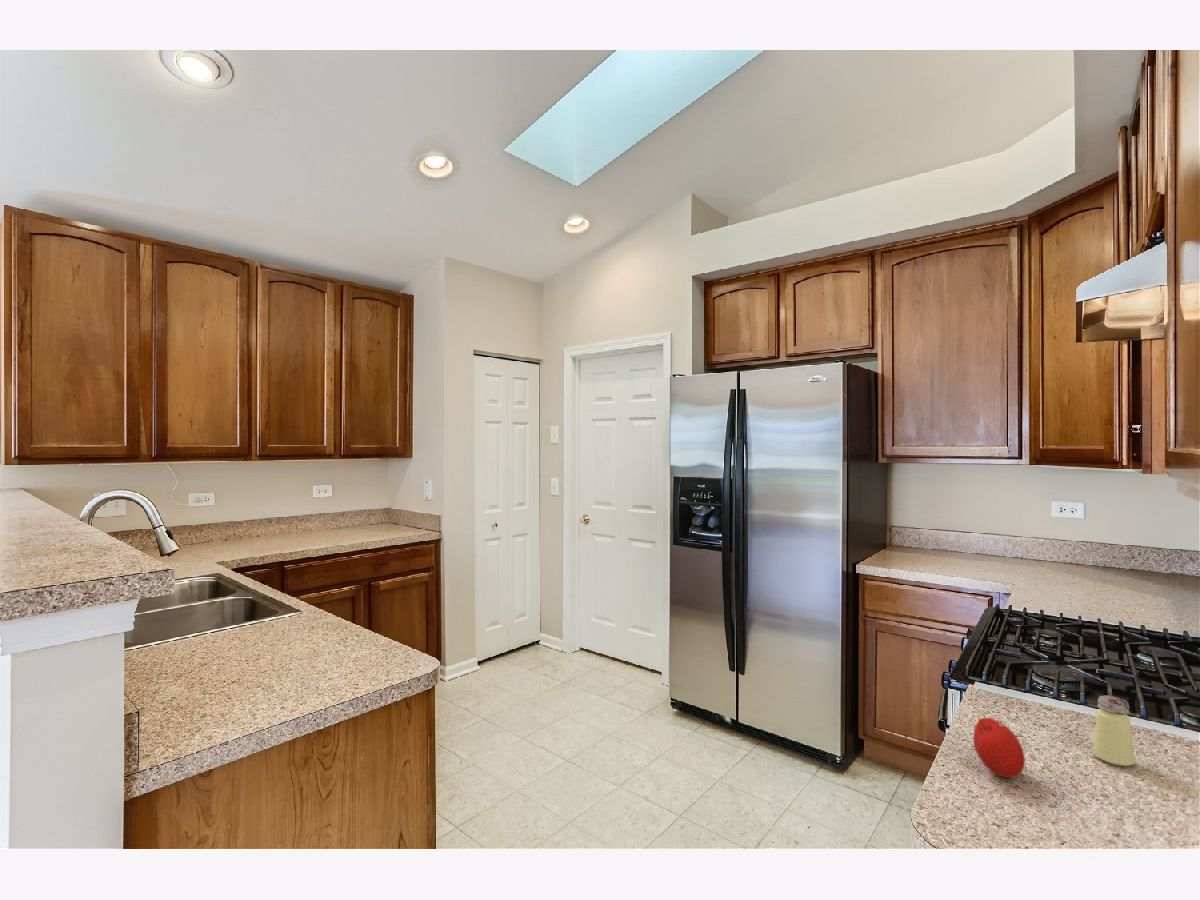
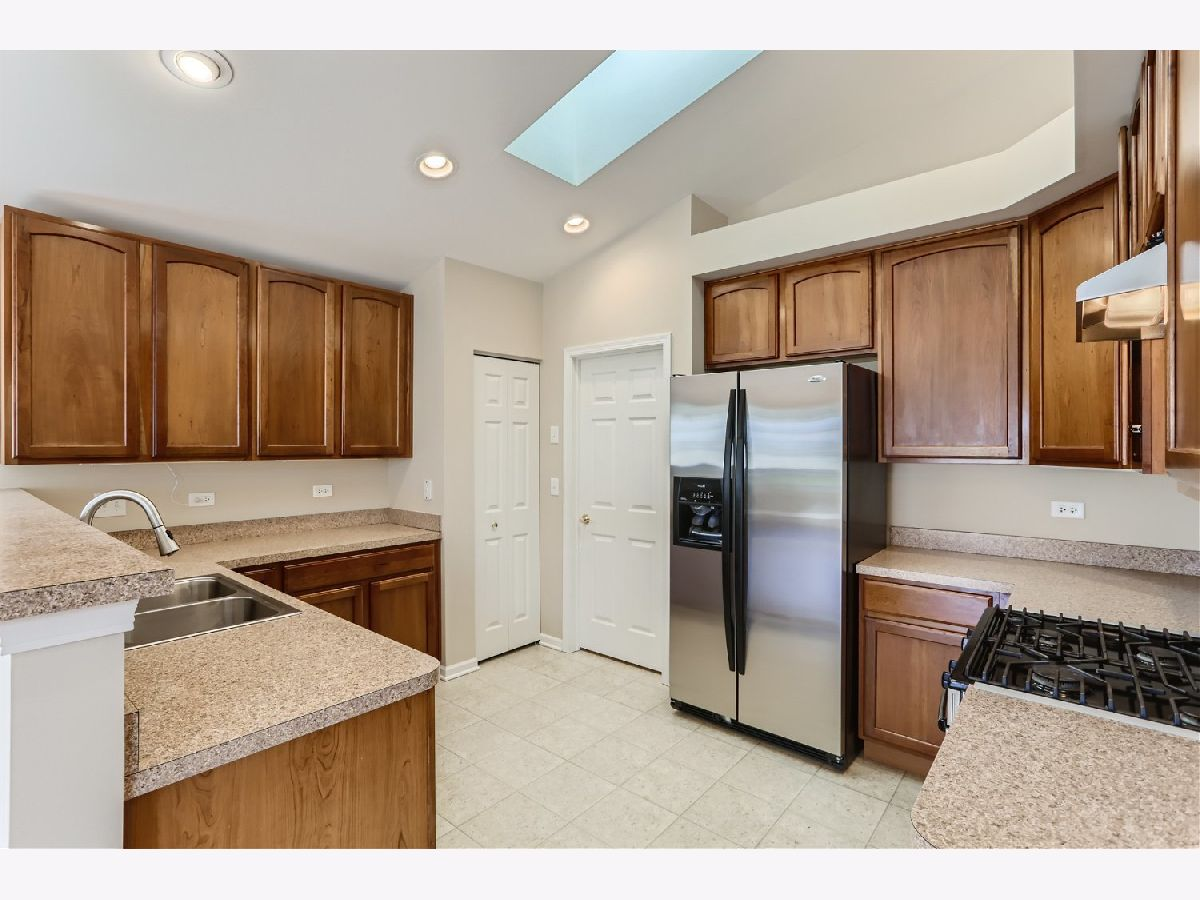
- fruit [972,717,1026,779]
- saltshaker [1092,694,1136,767]
